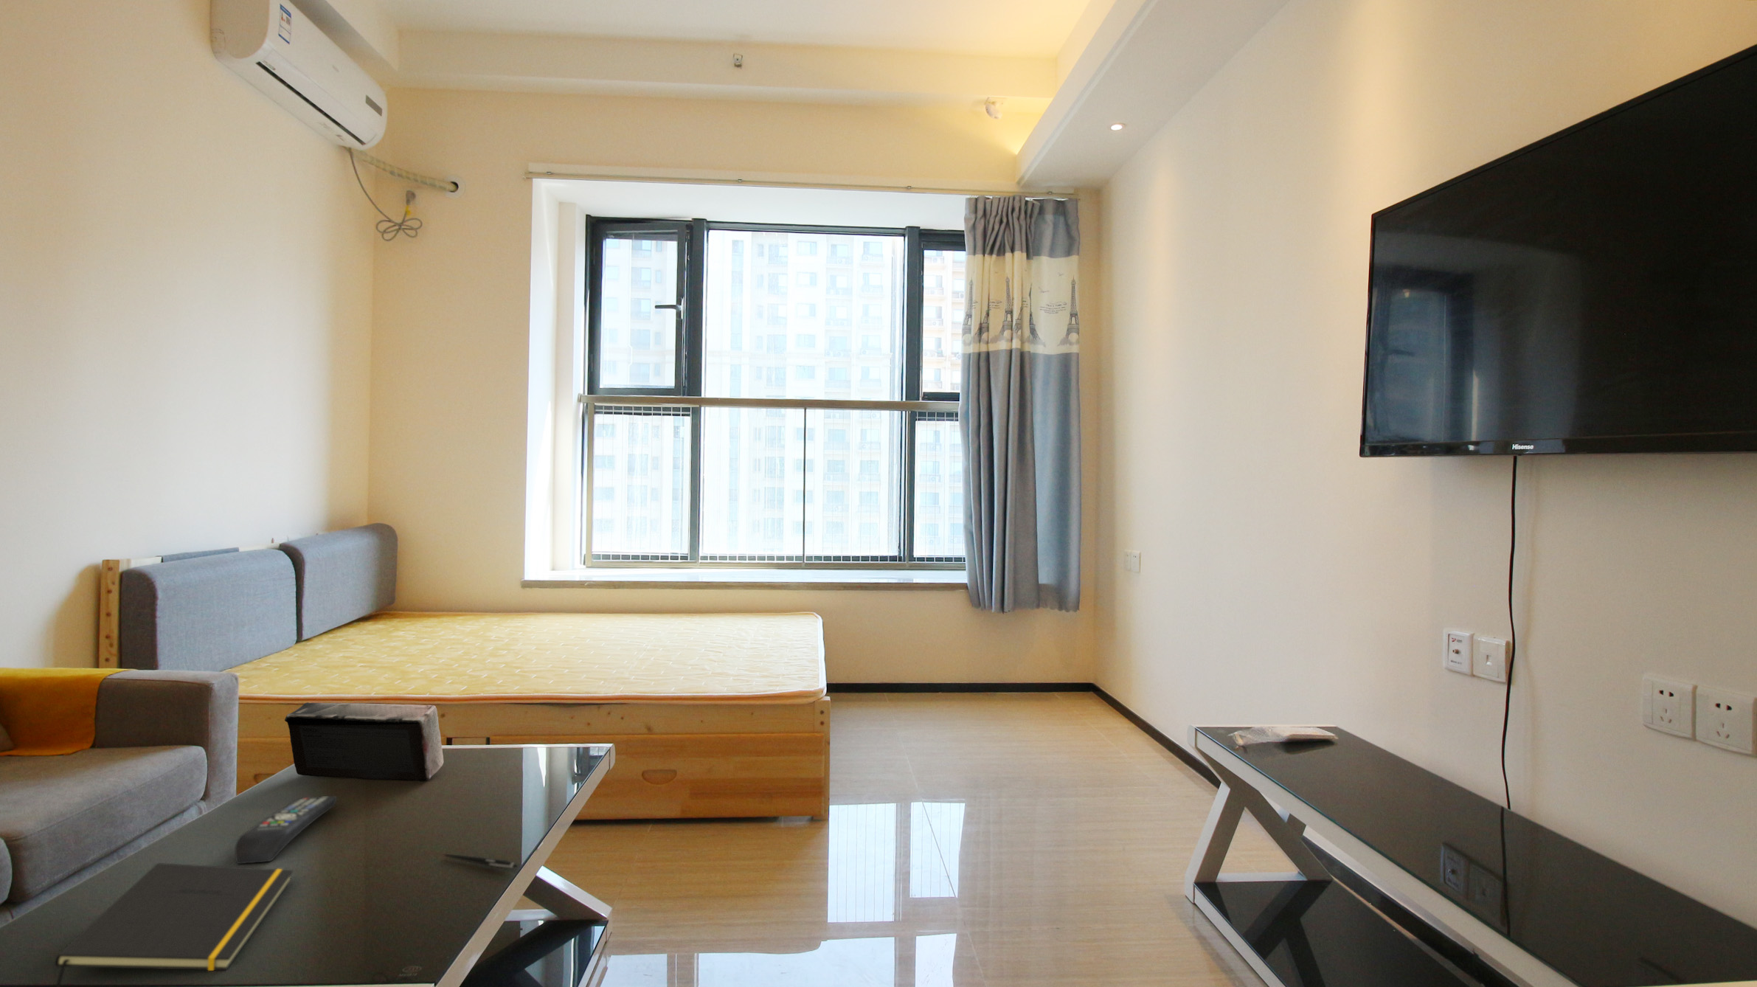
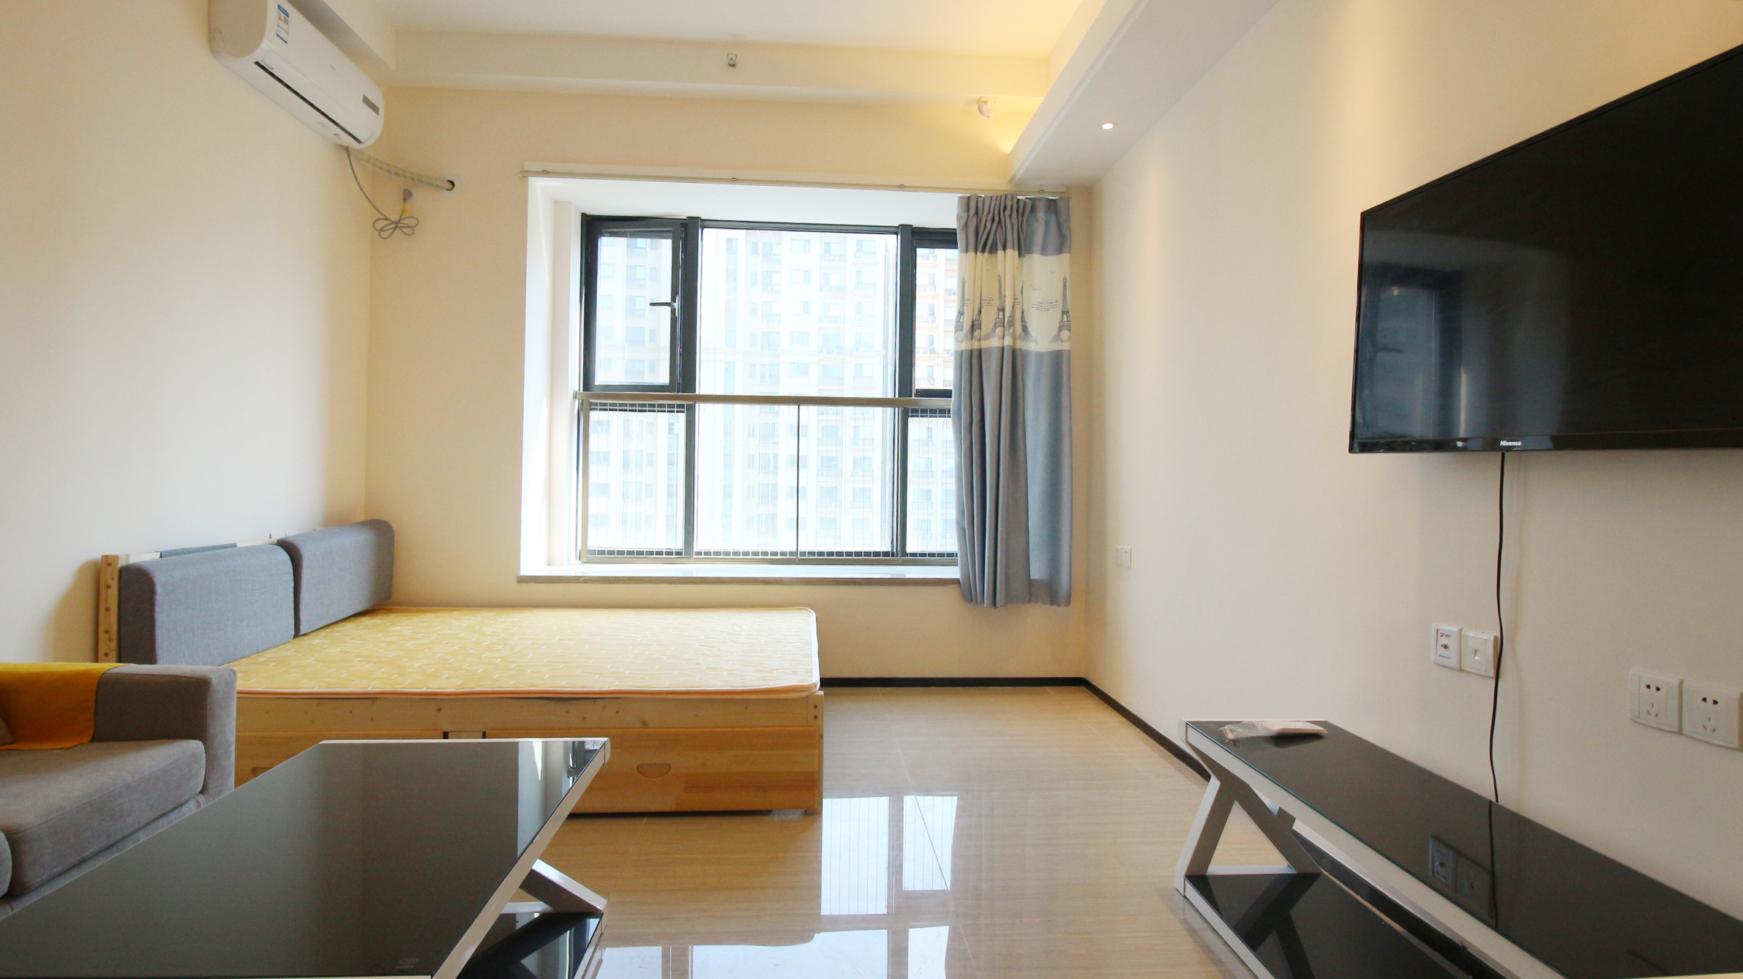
- pen [443,853,519,869]
- notepad [53,863,294,987]
- remote control [234,795,338,865]
- tissue box [284,701,444,782]
